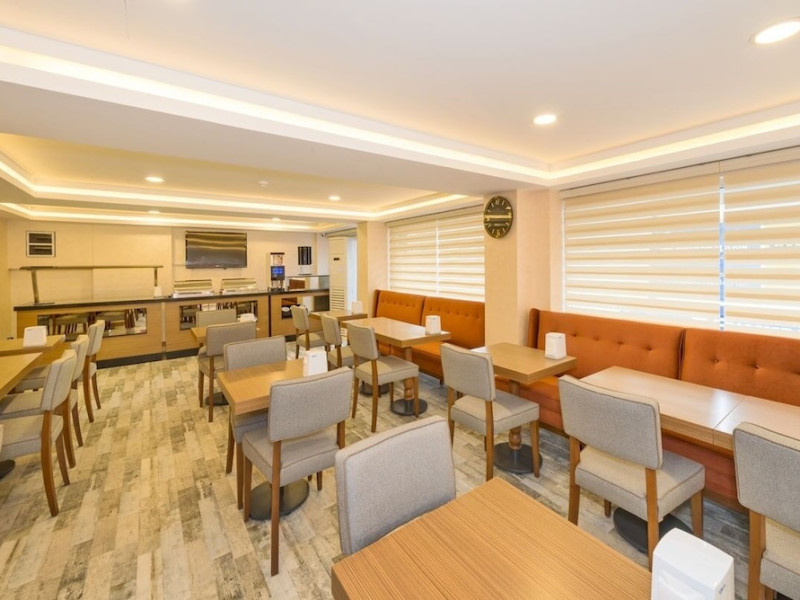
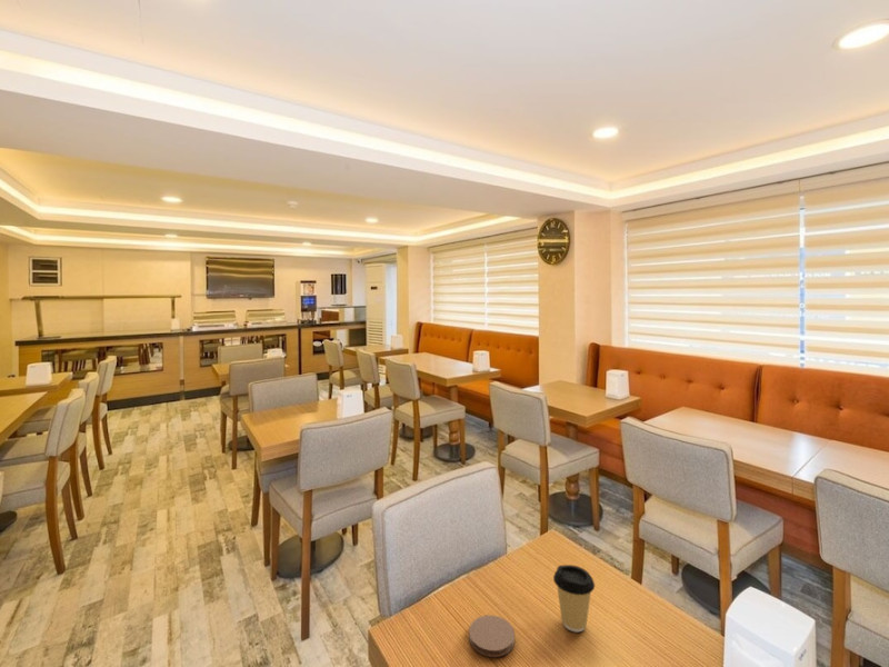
+ coaster [468,615,516,658]
+ coffee cup [552,564,596,633]
